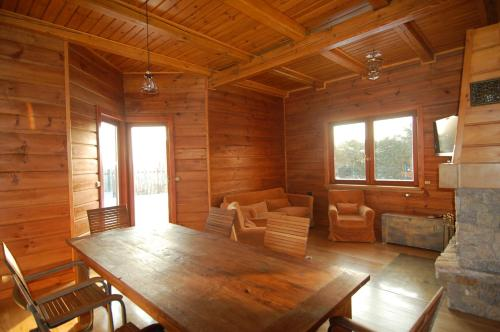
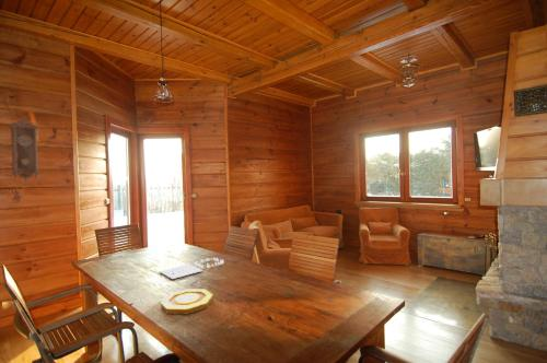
+ board game [159,257,224,280]
+ pendulum clock [8,115,42,183]
+ bowl [160,288,214,315]
